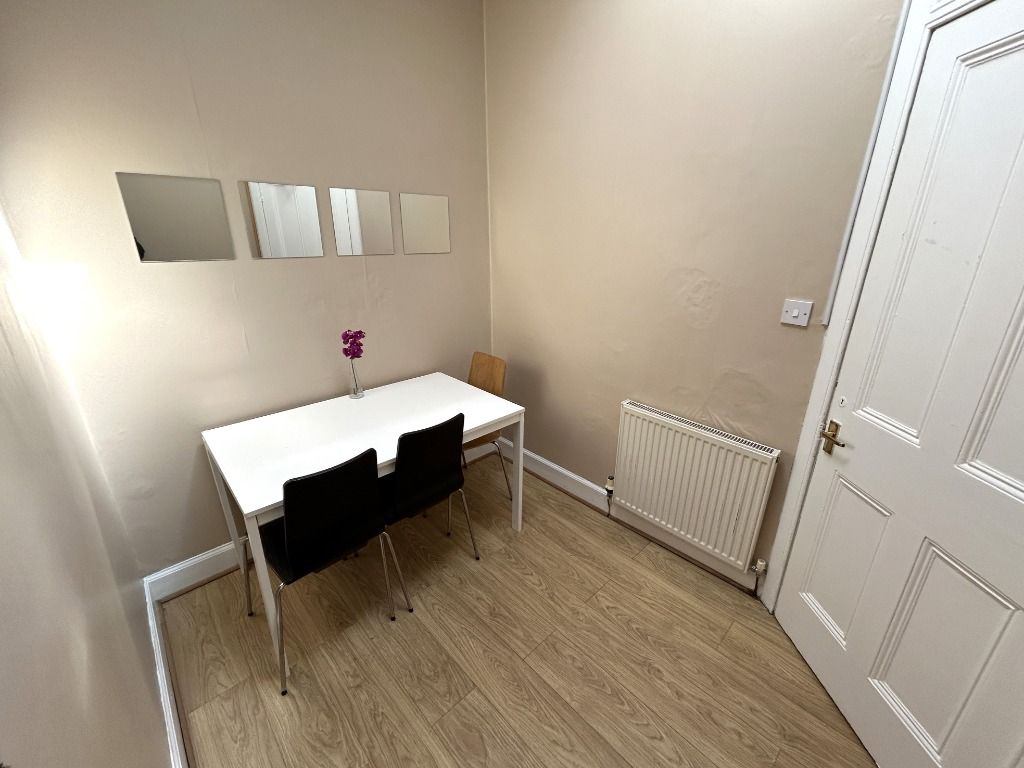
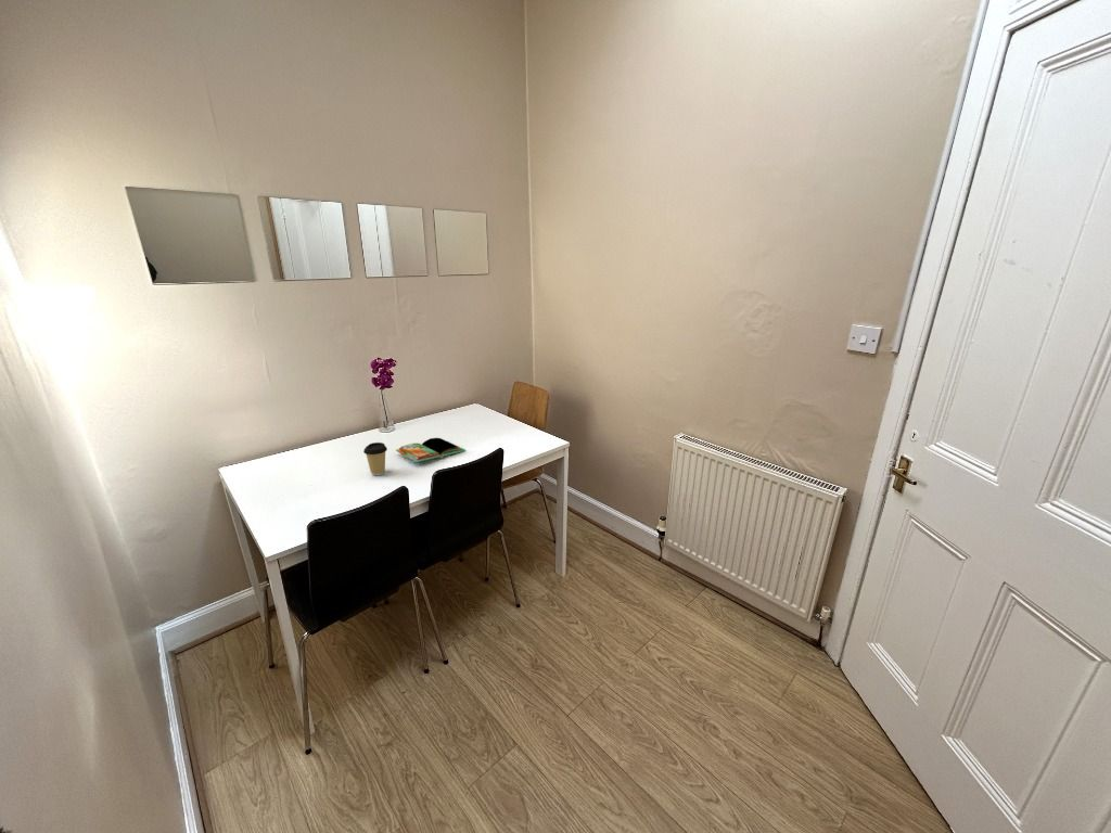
+ coffee cup [362,441,388,476]
+ book [395,437,467,463]
